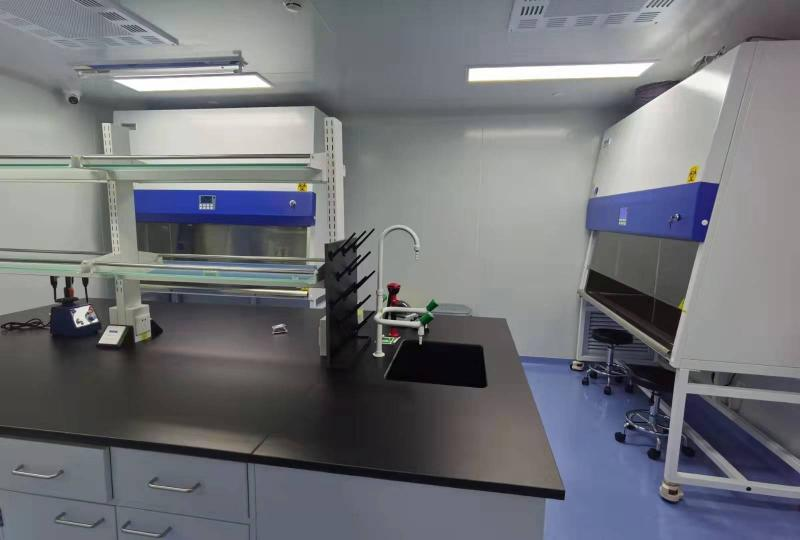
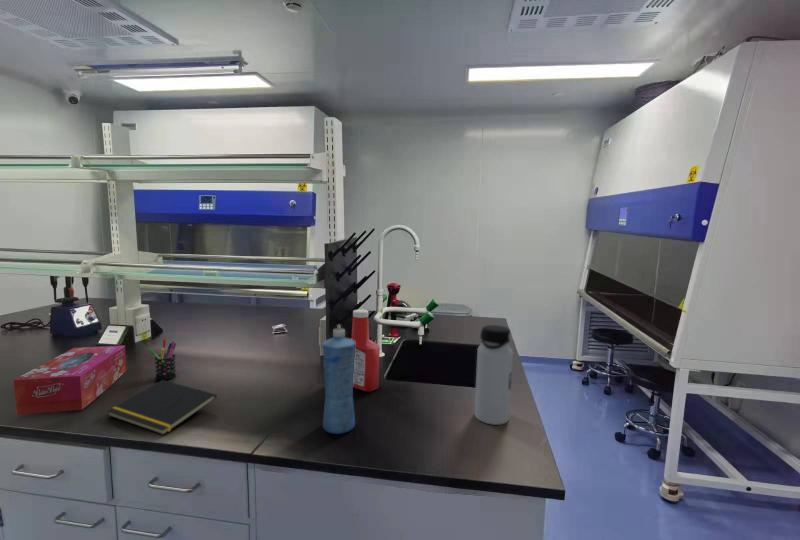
+ water bottle [474,324,514,426]
+ soap bottle [350,309,381,393]
+ squeeze bottle [321,324,356,435]
+ pen holder [148,338,178,381]
+ notepad [106,380,218,436]
+ tissue box [13,345,127,416]
